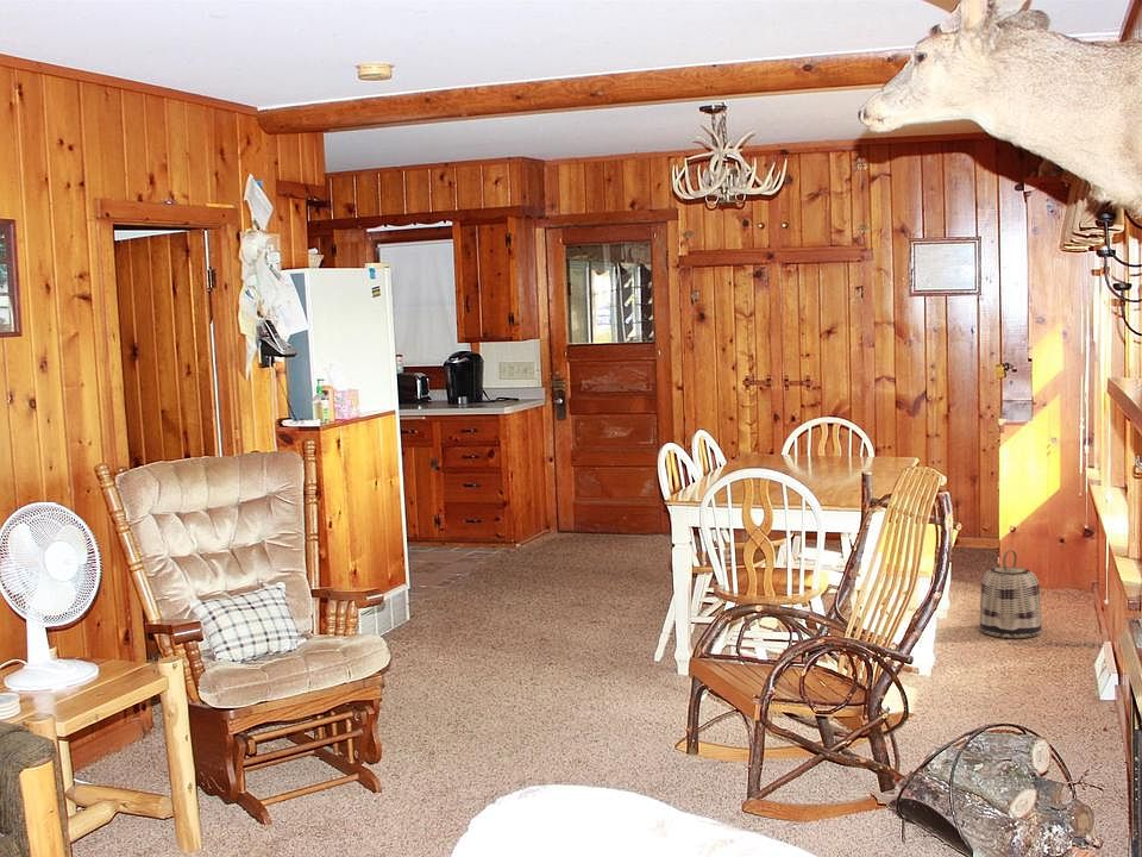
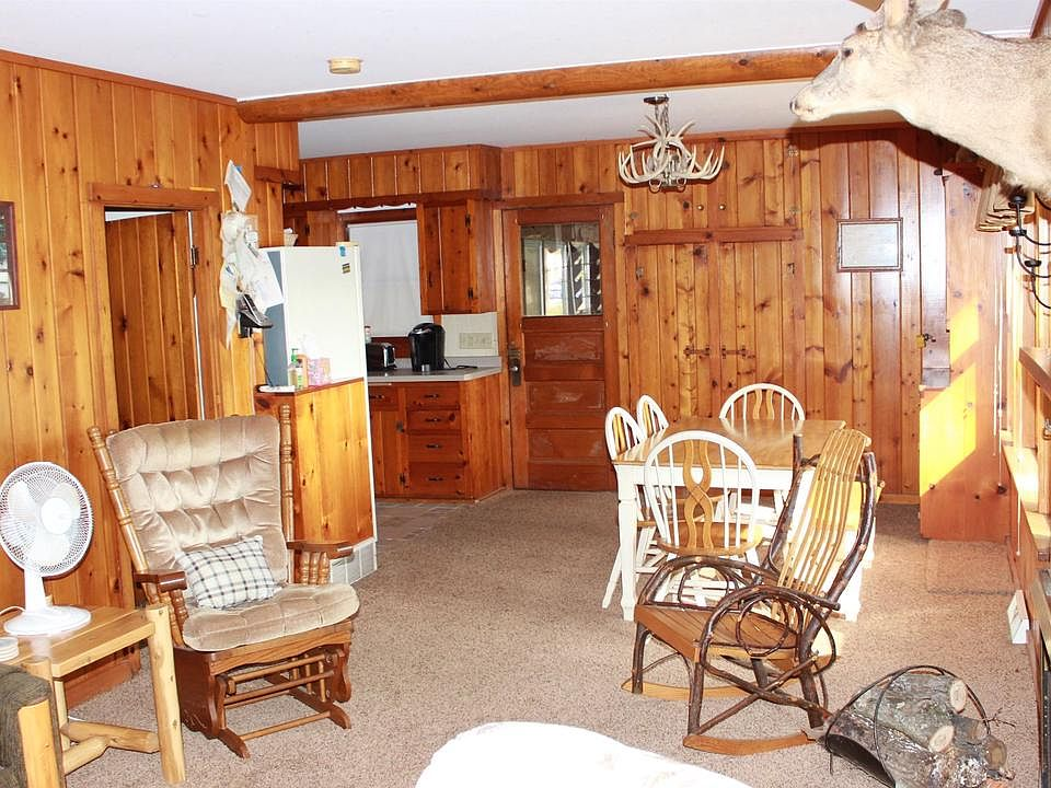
- basket [978,549,1043,639]
